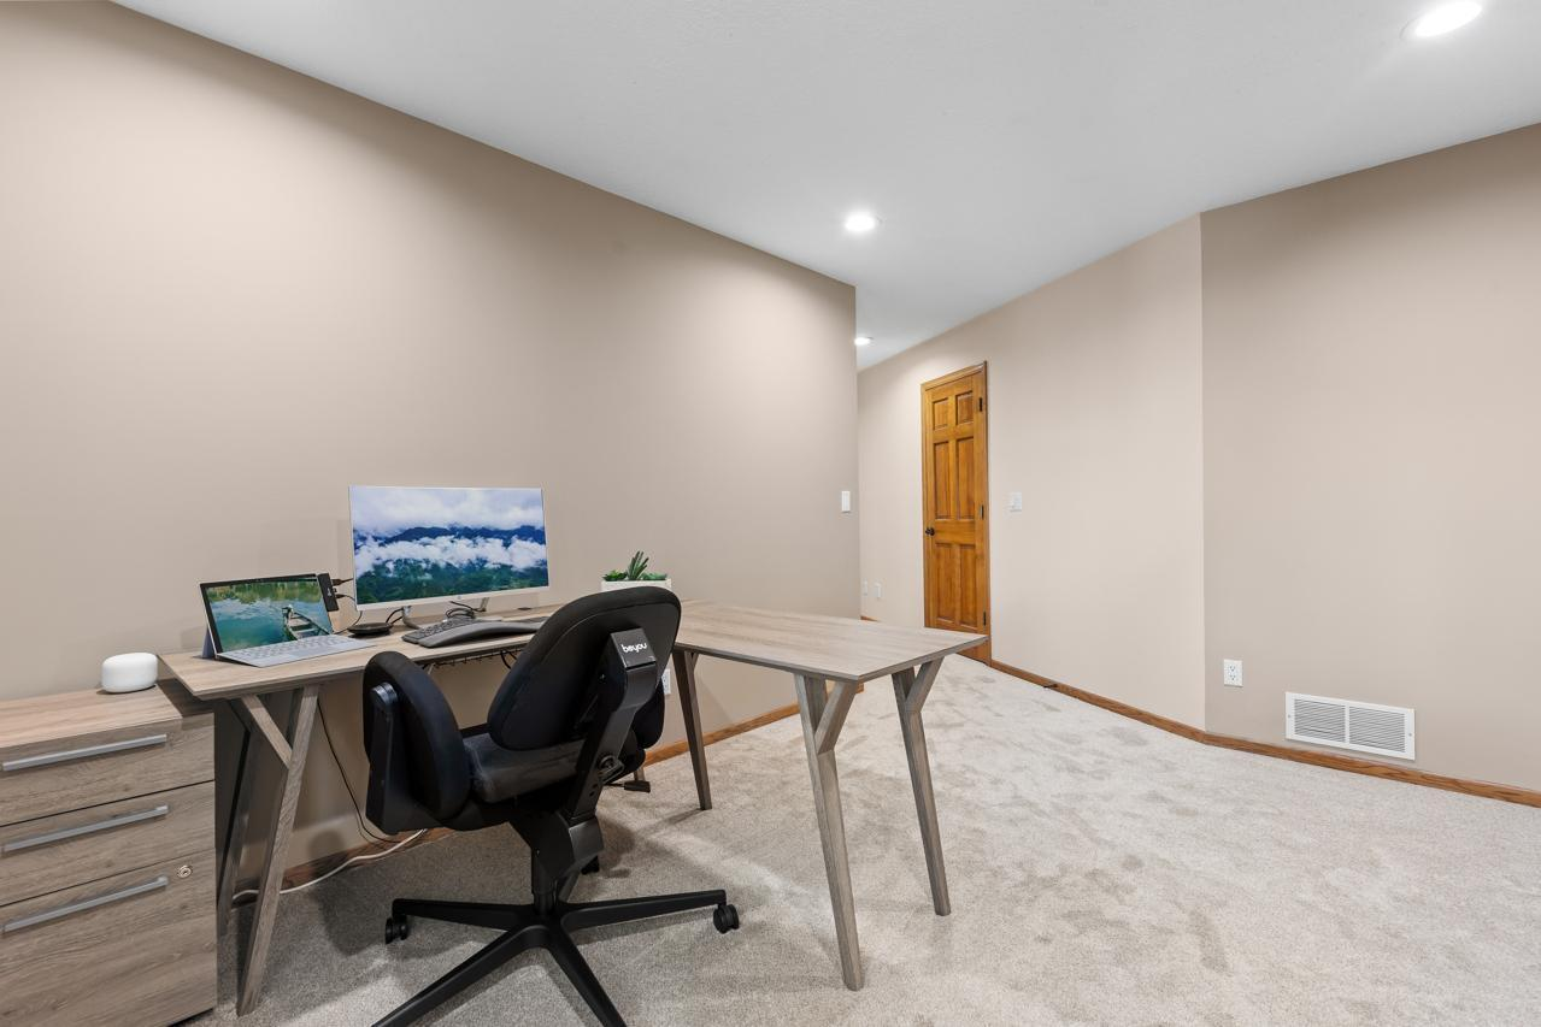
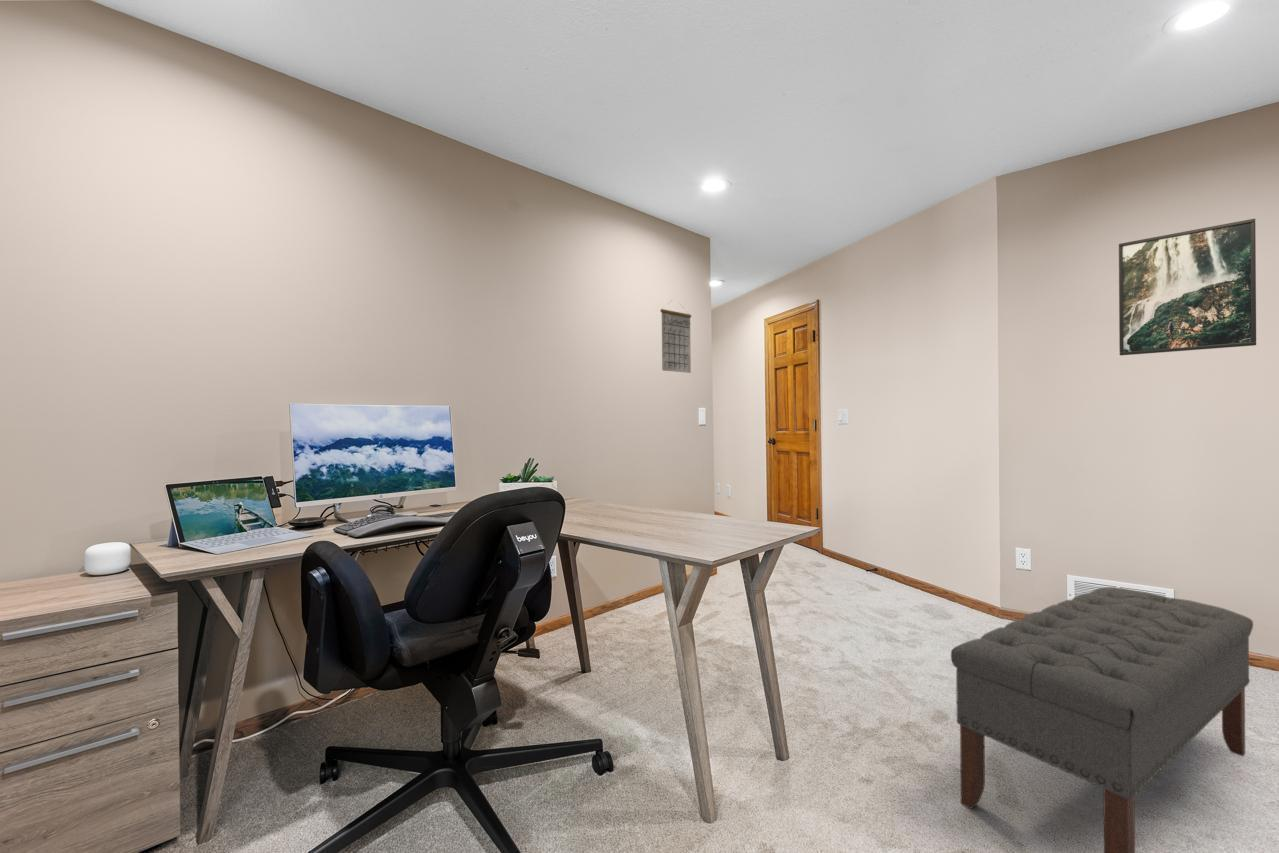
+ bench [950,586,1254,853]
+ calendar [659,301,692,374]
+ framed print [1118,218,1257,356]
